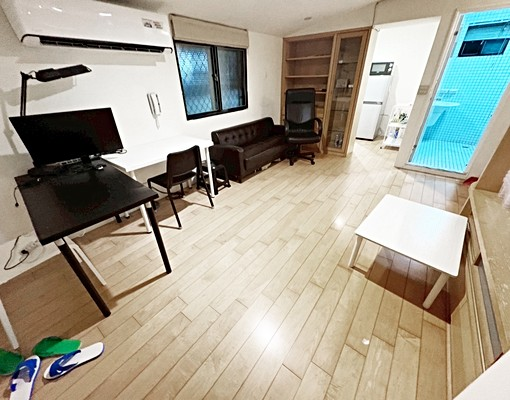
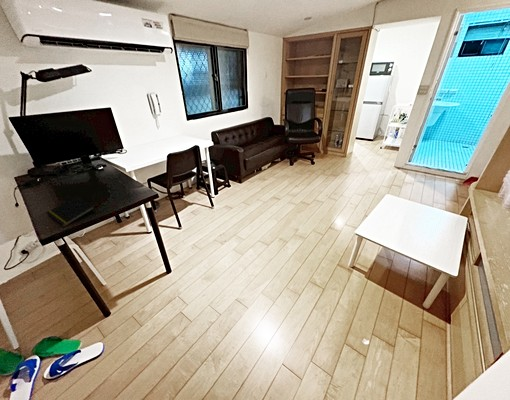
+ notepad [45,196,96,228]
